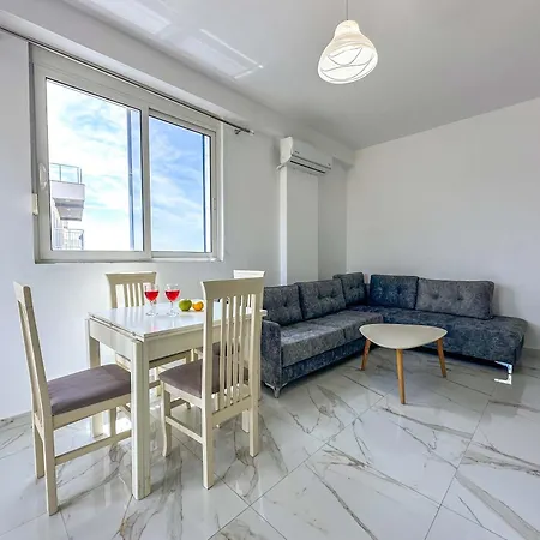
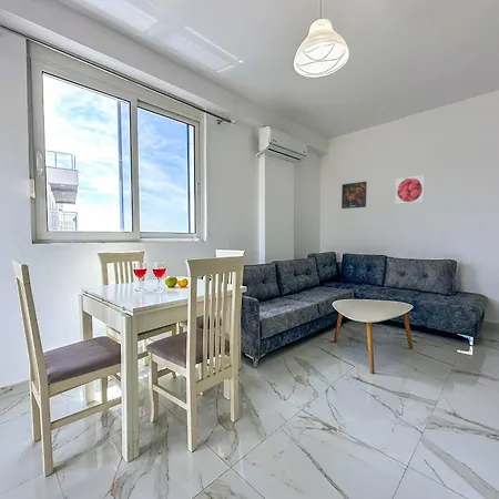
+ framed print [394,174,426,205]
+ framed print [340,181,368,210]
